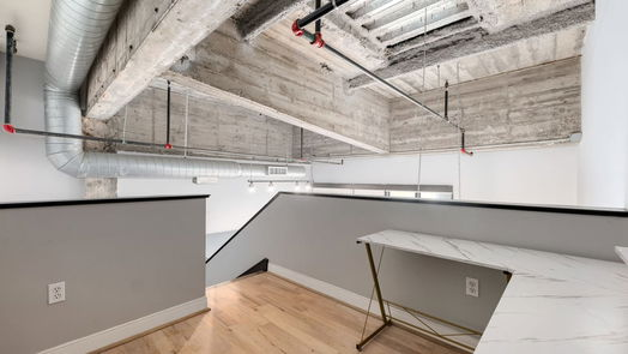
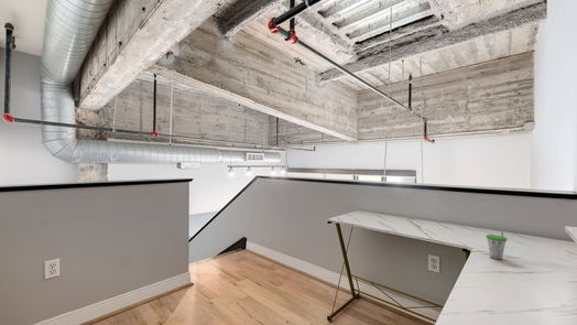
+ cup [485,227,508,261]
